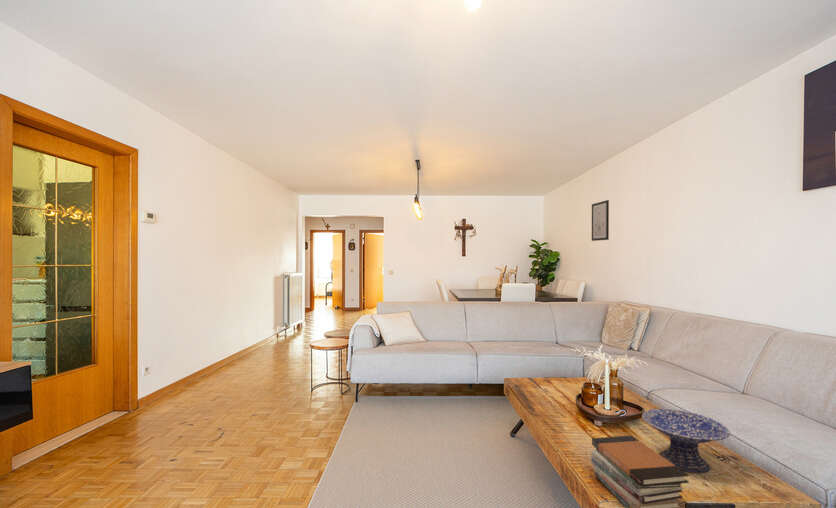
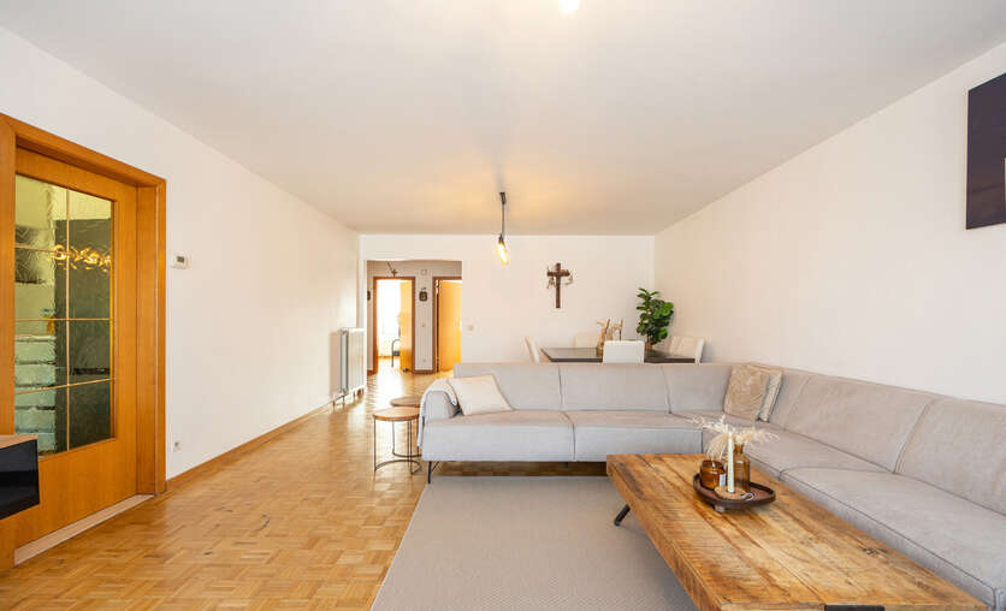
- book stack [590,435,690,508]
- decorative bowl [641,408,731,474]
- wall art [591,199,610,242]
